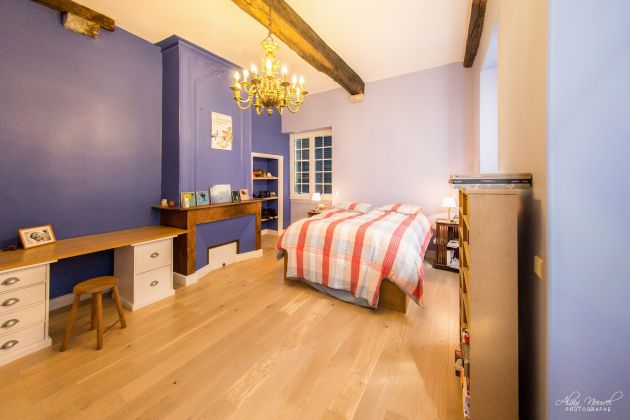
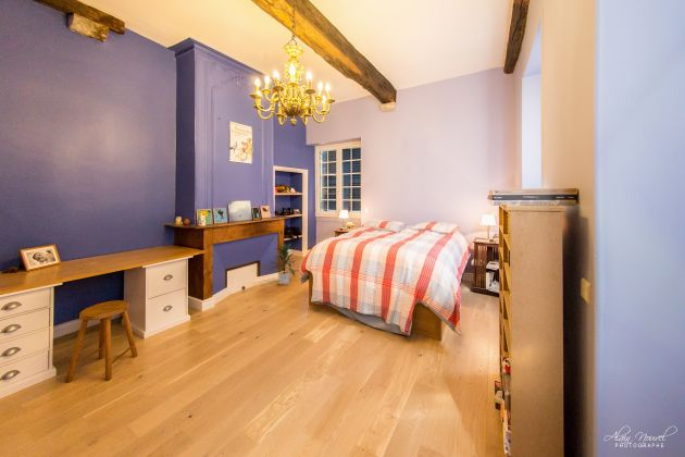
+ indoor plant [269,243,298,285]
